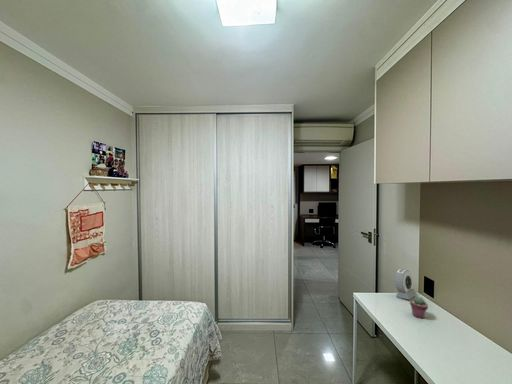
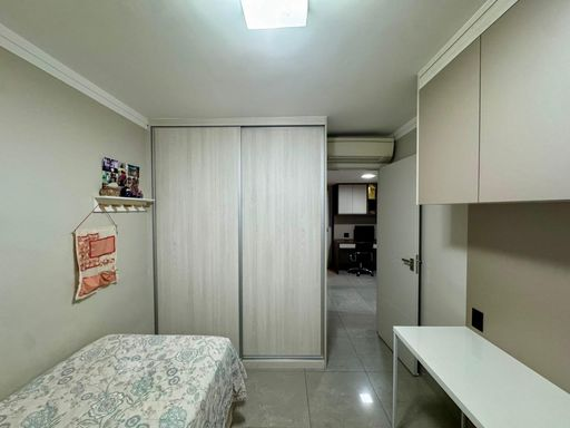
- alarm clock [394,268,418,300]
- potted succulent [409,295,429,319]
